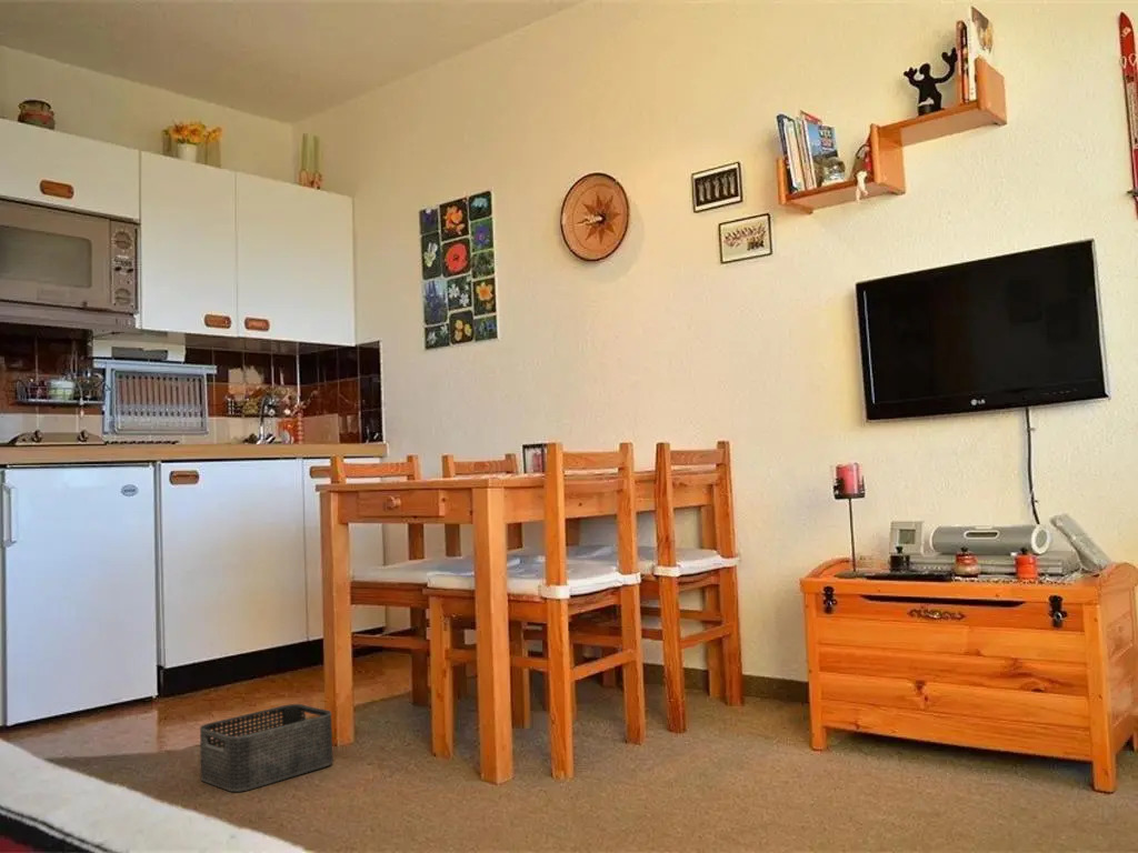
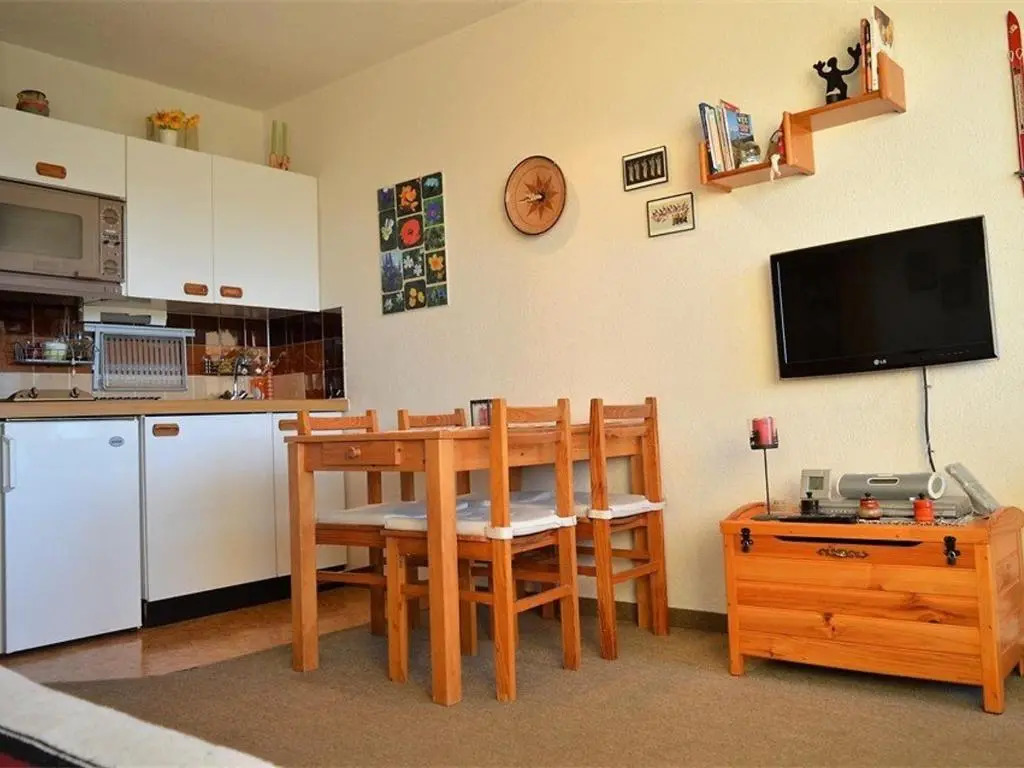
- storage bin [199,703,335,793]
